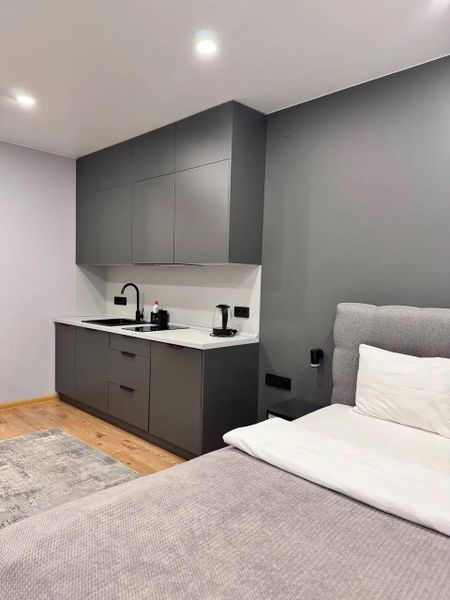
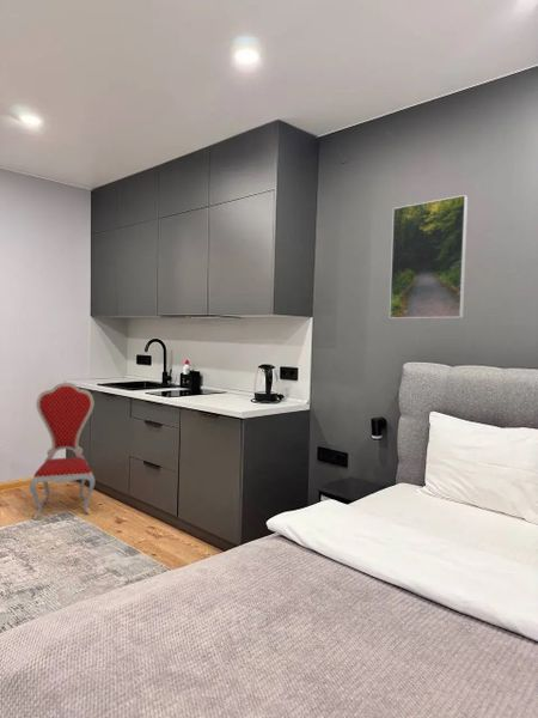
+ dining chair [29,382,96,521]
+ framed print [389,194,469,320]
